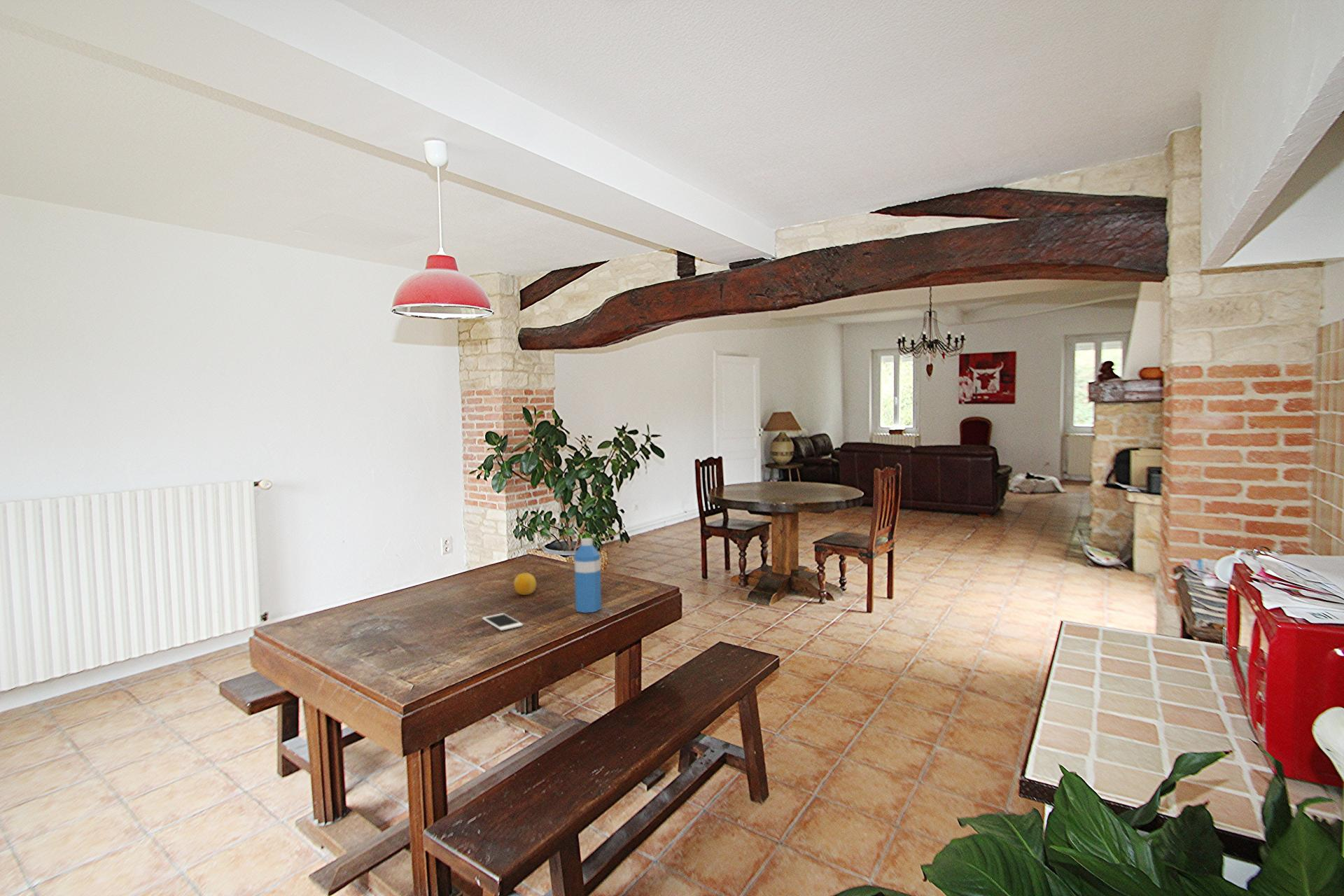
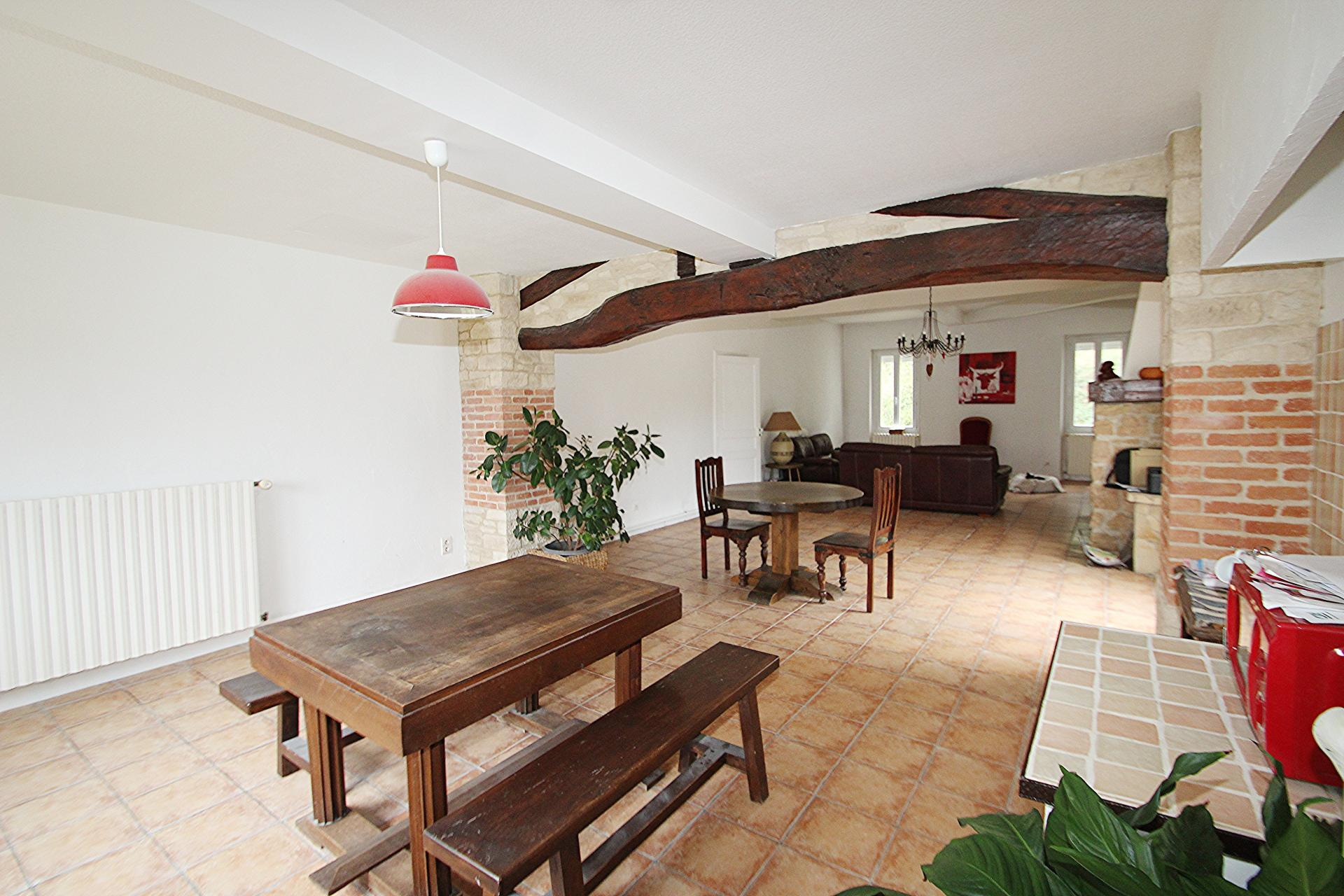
- water bottle [573,538,602,613]
- cell phone [482,612,524,631]
- fruit [513,572,537,596]
